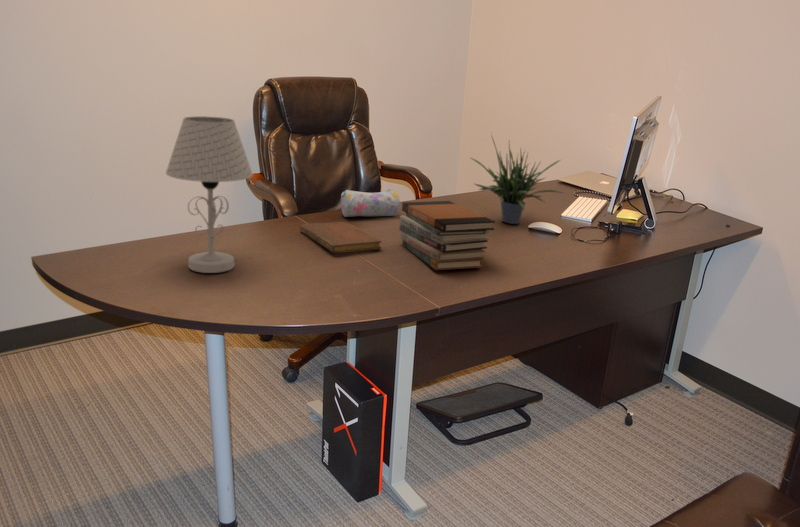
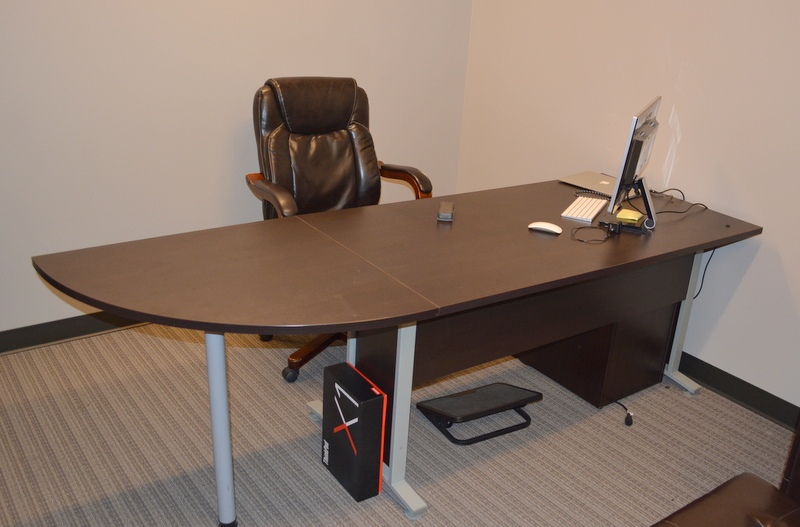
- table lamp [165,115,254,274]
- notebook [299,221,382,254]
- book stack [398,200,496,271]
- potted plant [470,133,566,225]
- pencil case [340,188,401,218]
